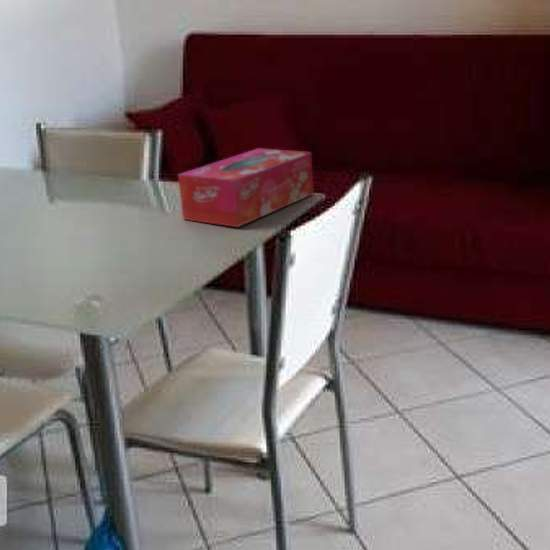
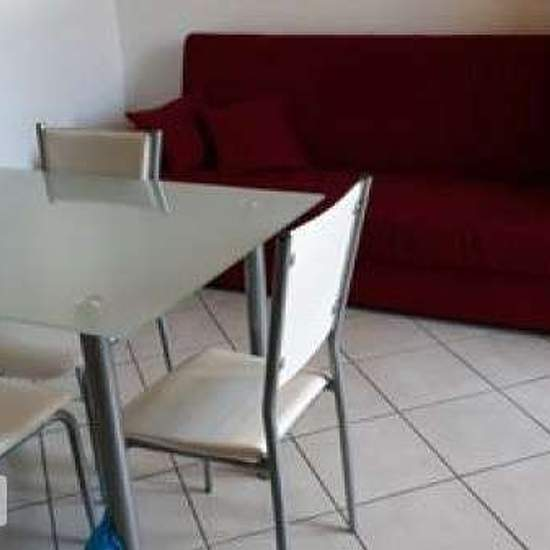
- tissue box [177,147,314,228]
